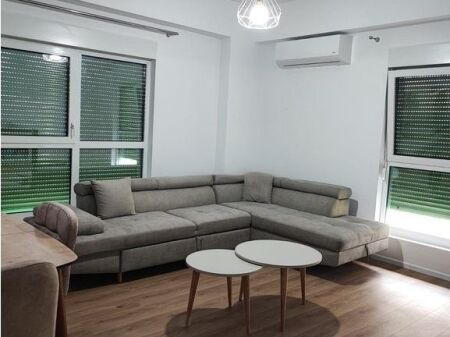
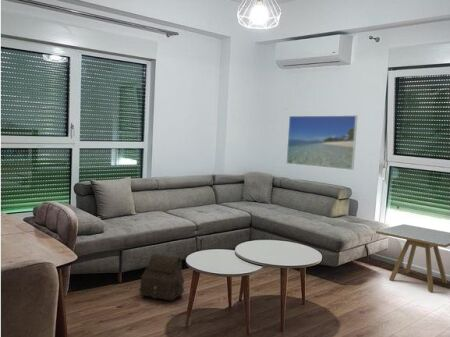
+ side table [375,223,450,293]
+ satchel [138,253,186,302]
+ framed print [285,114,358,171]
